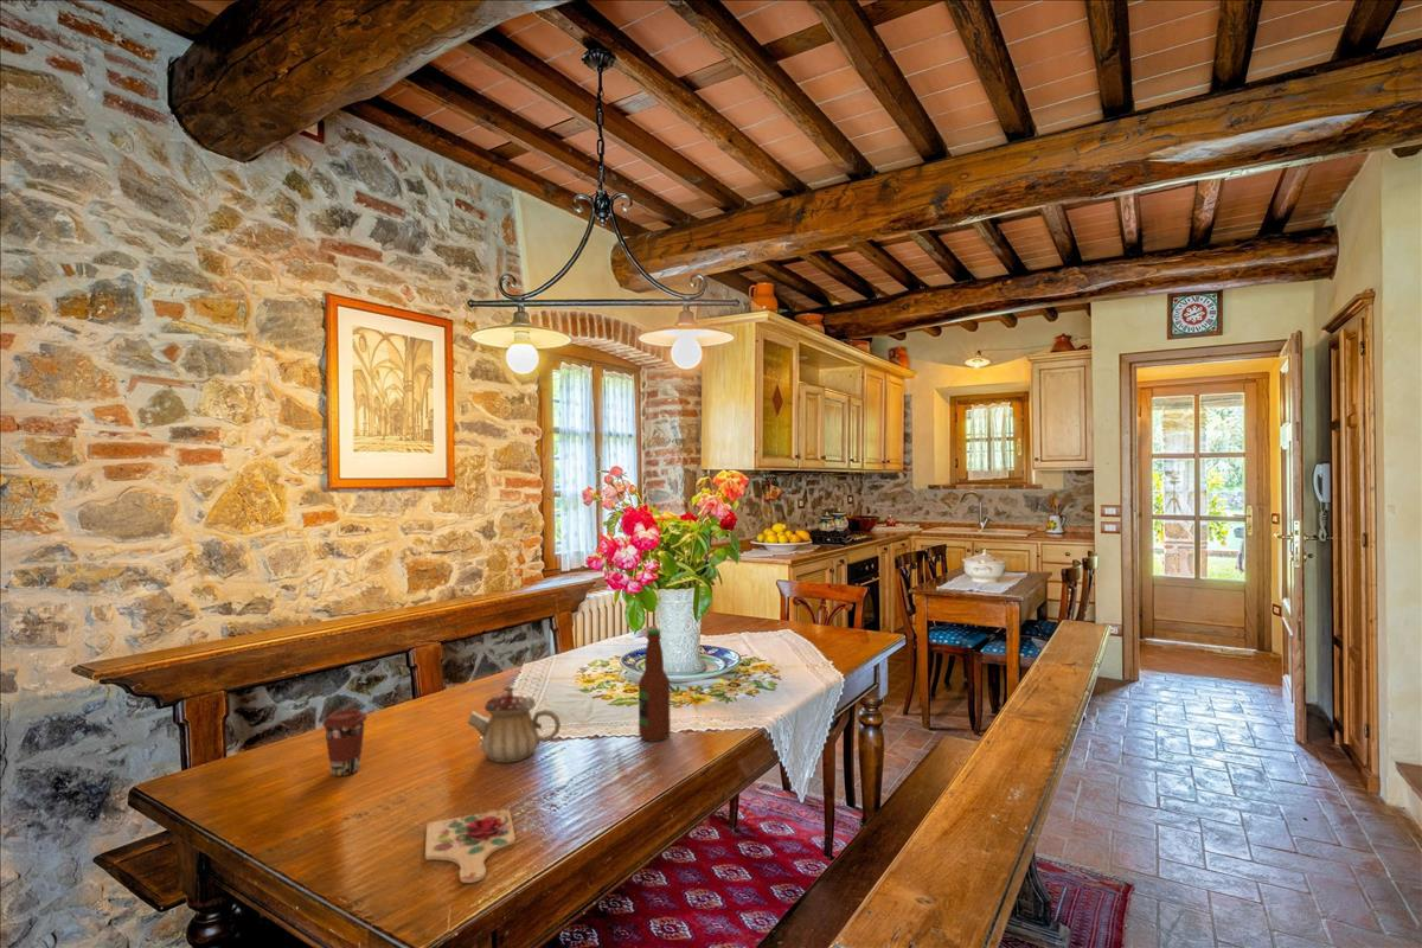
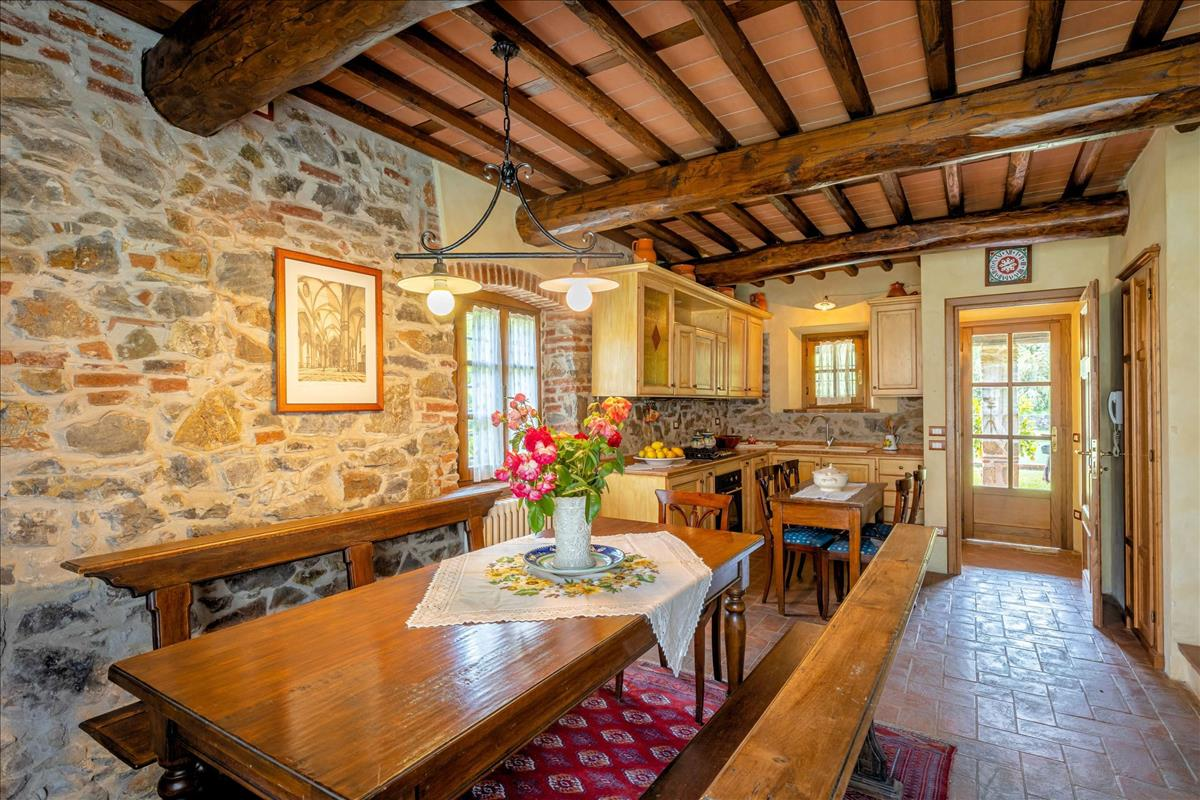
- bottle [638,628,672,743]
- cutting board [424,803,517,884]
- coffee cup [321,707,369,777]
- teapot [467,684,562,764]
